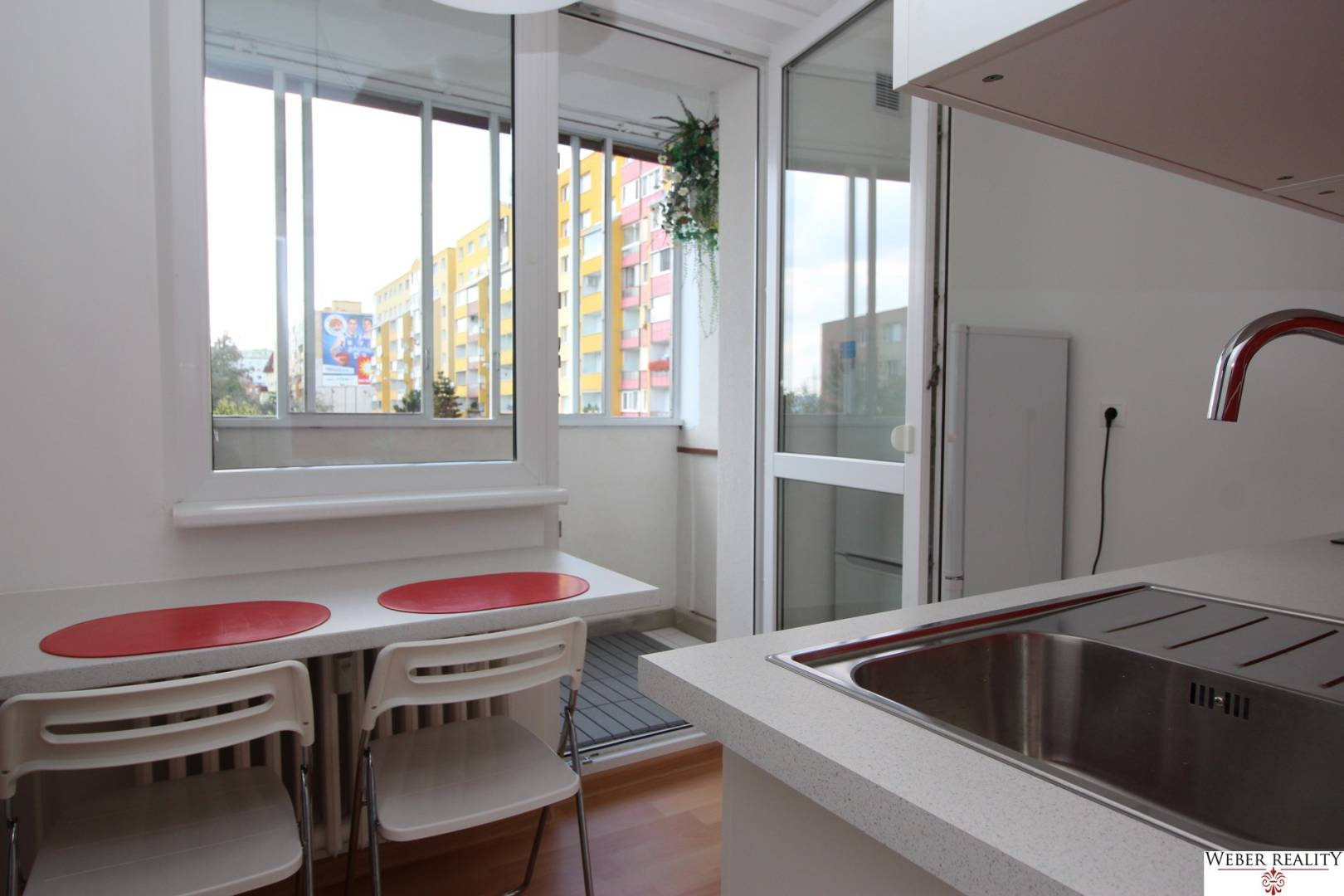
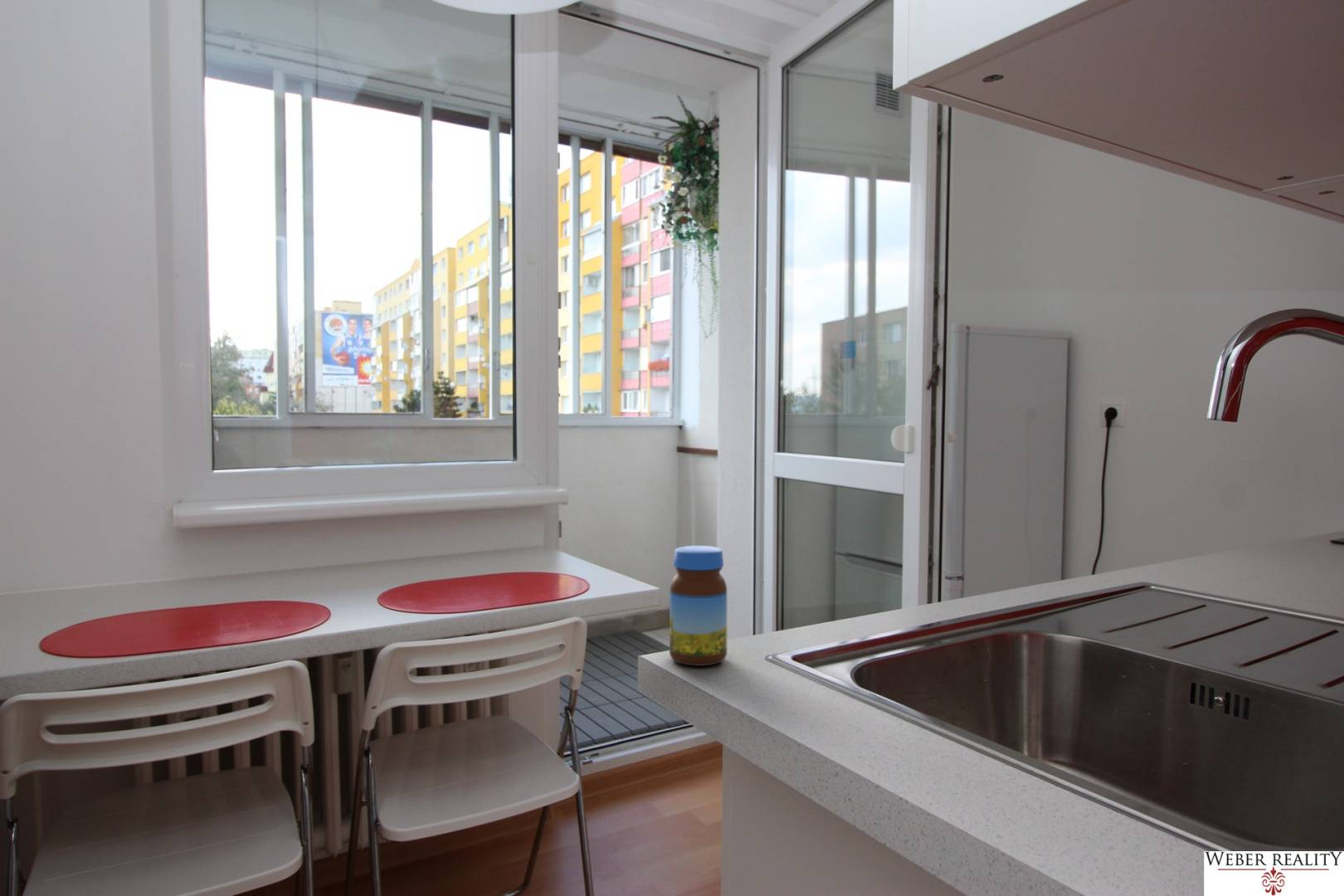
+ jar [669,545,728,667]
